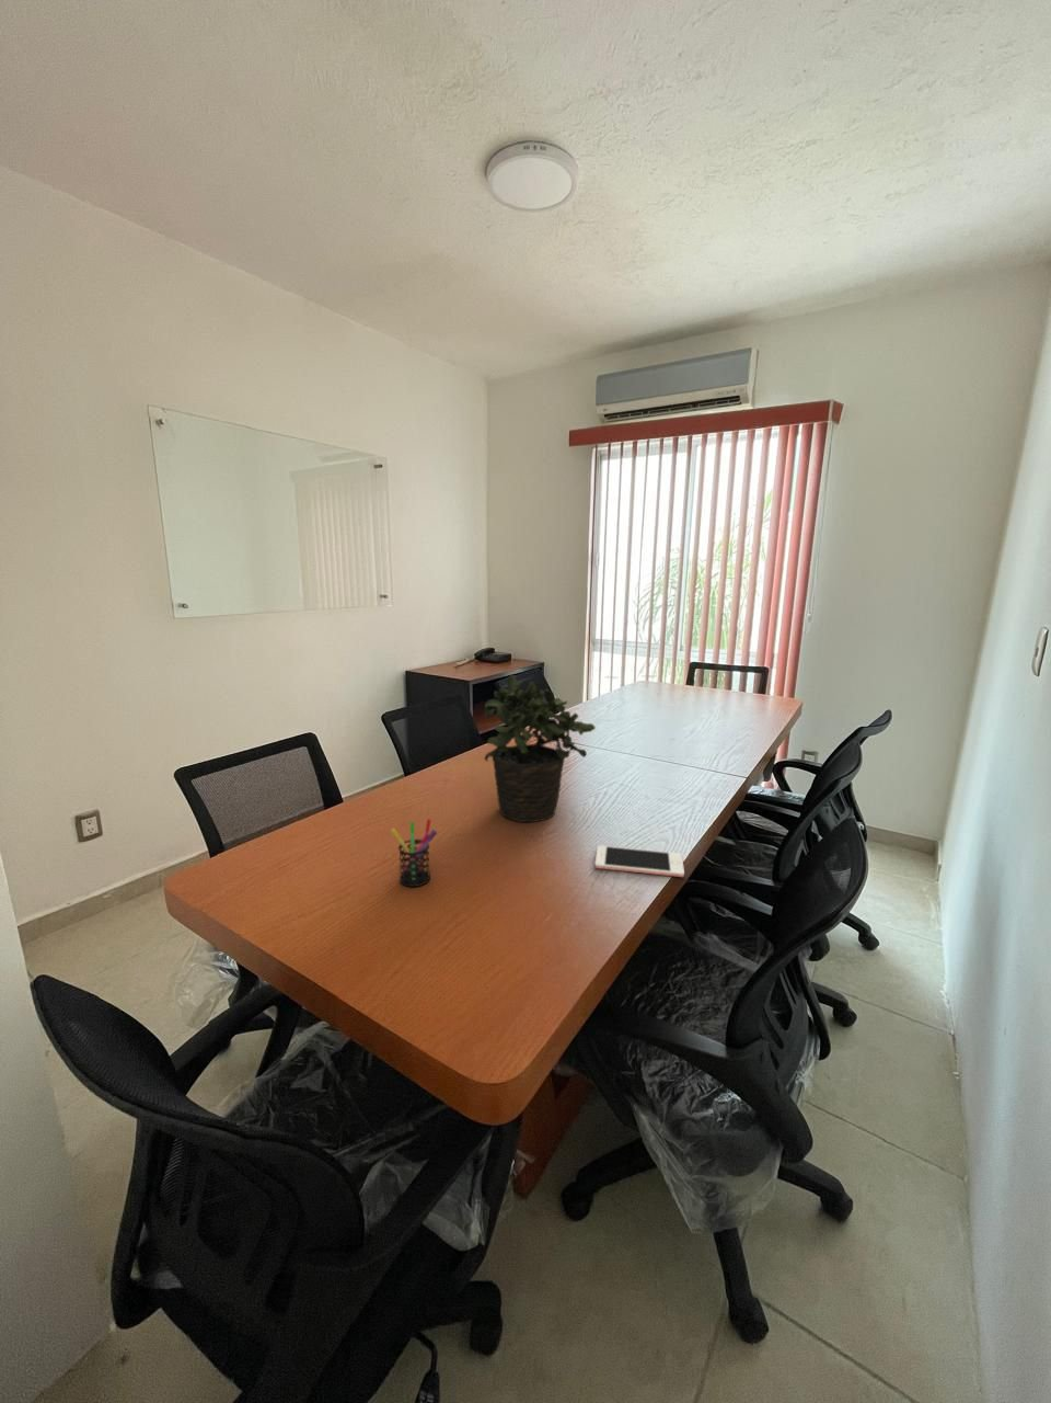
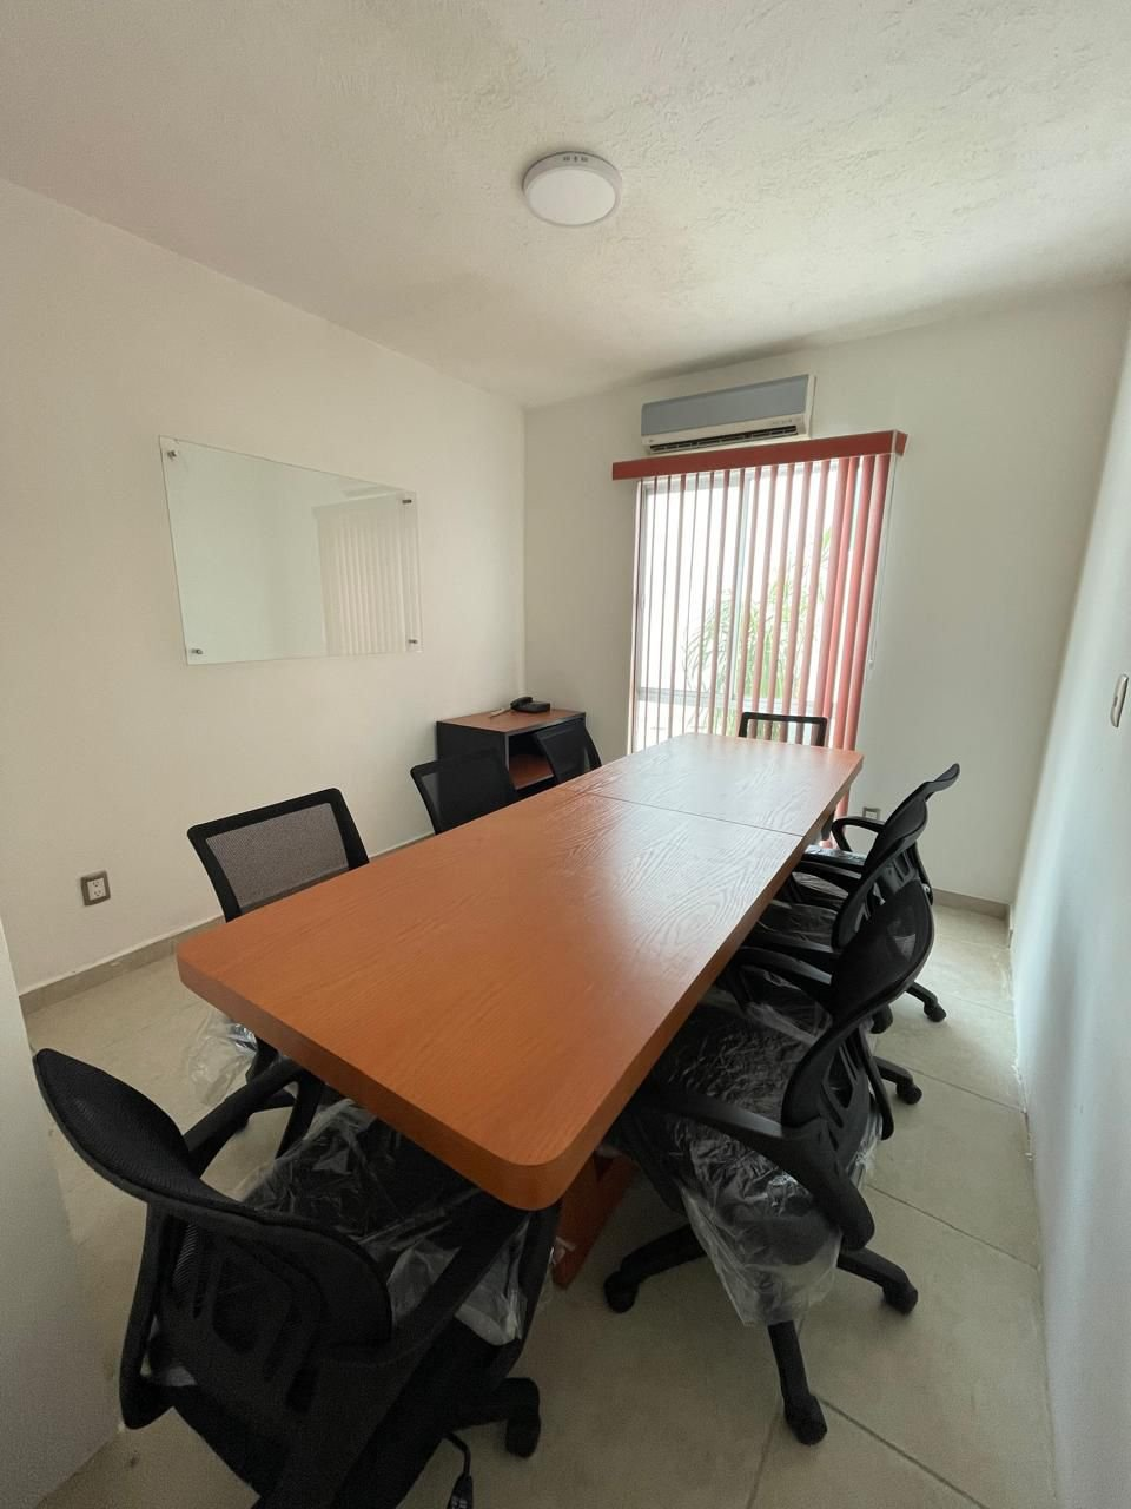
- pen holder [390,817,438,888]
- potted plant [482,674,596,823]
- cell phone [593,844,686,878]
